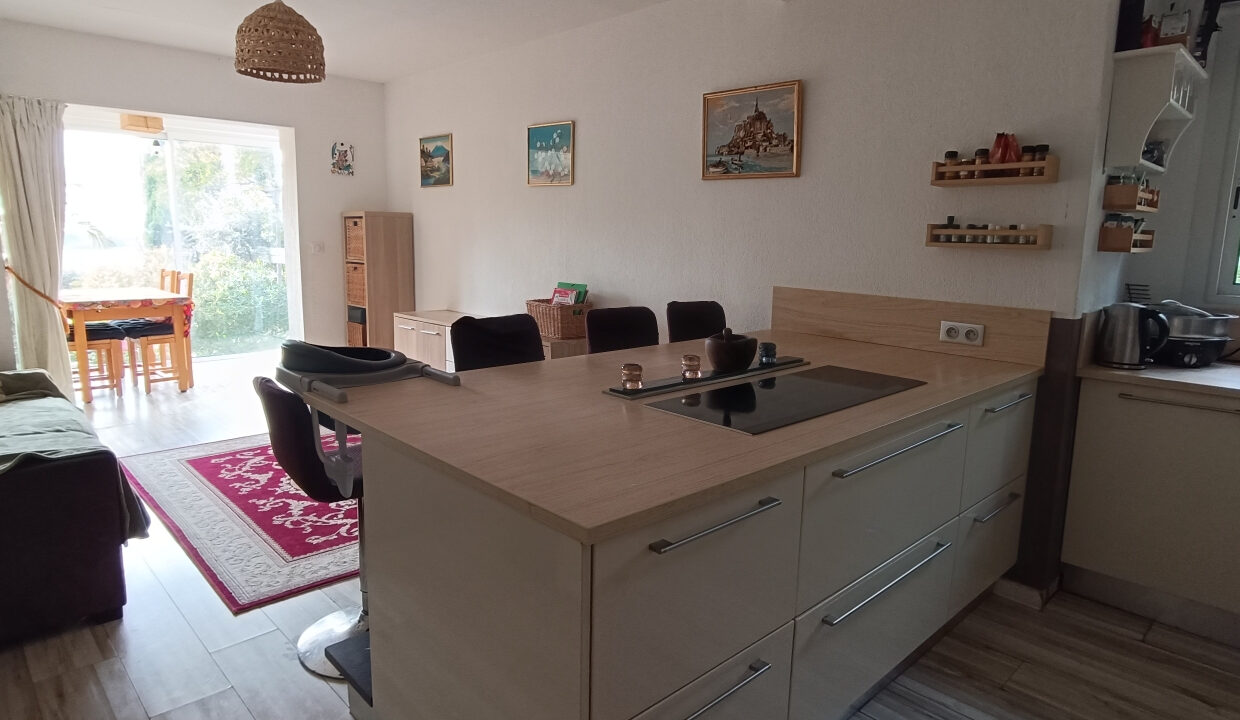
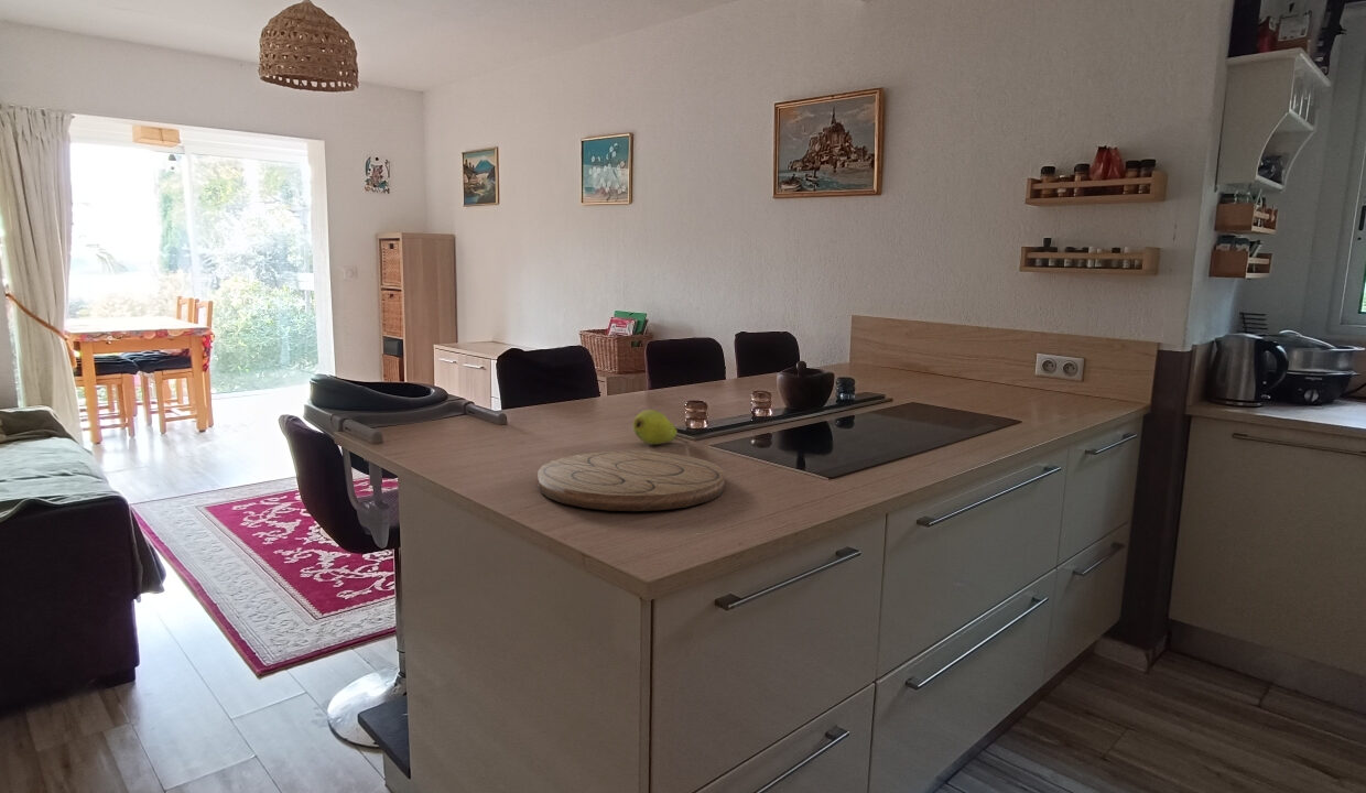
+ fruit [632,409,690,445]
+ cutting board [536,450,726,512]
